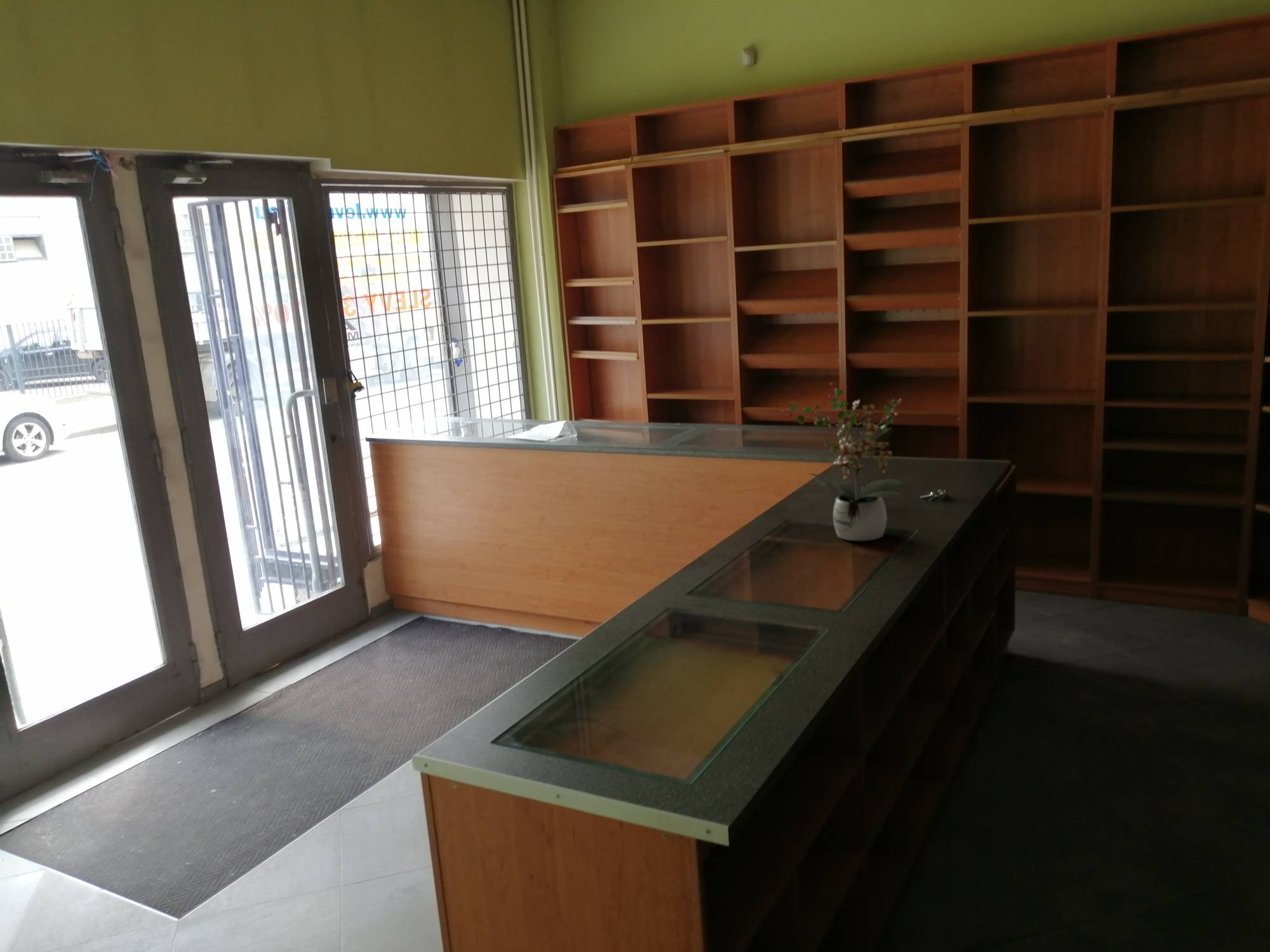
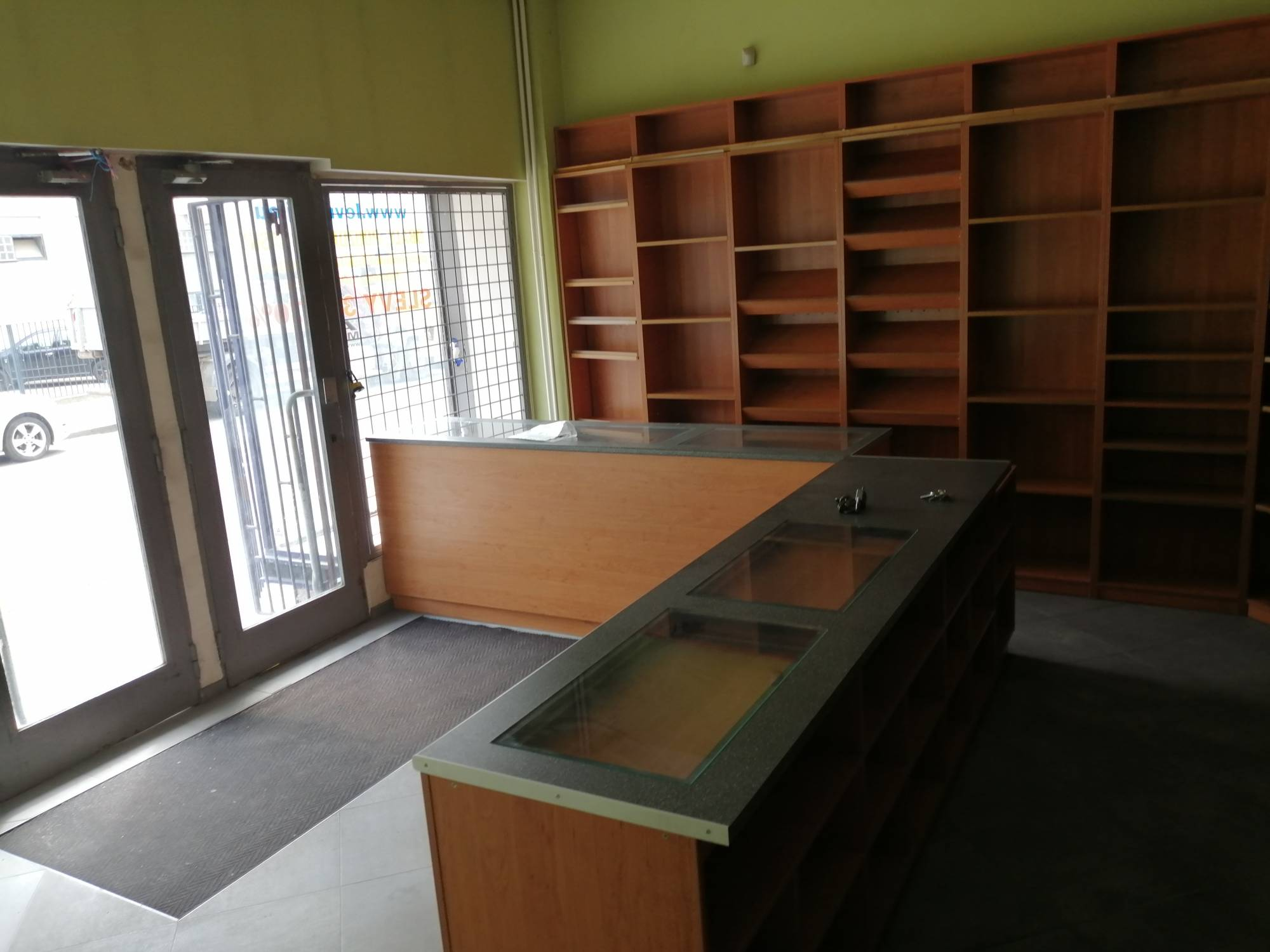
- potted plant [780,381,904,542]
